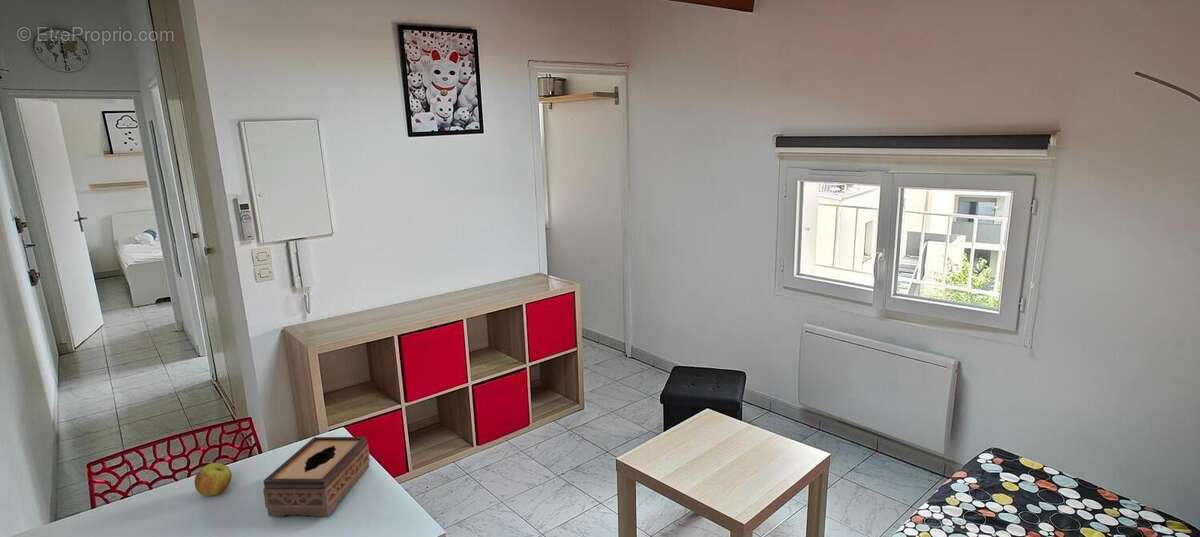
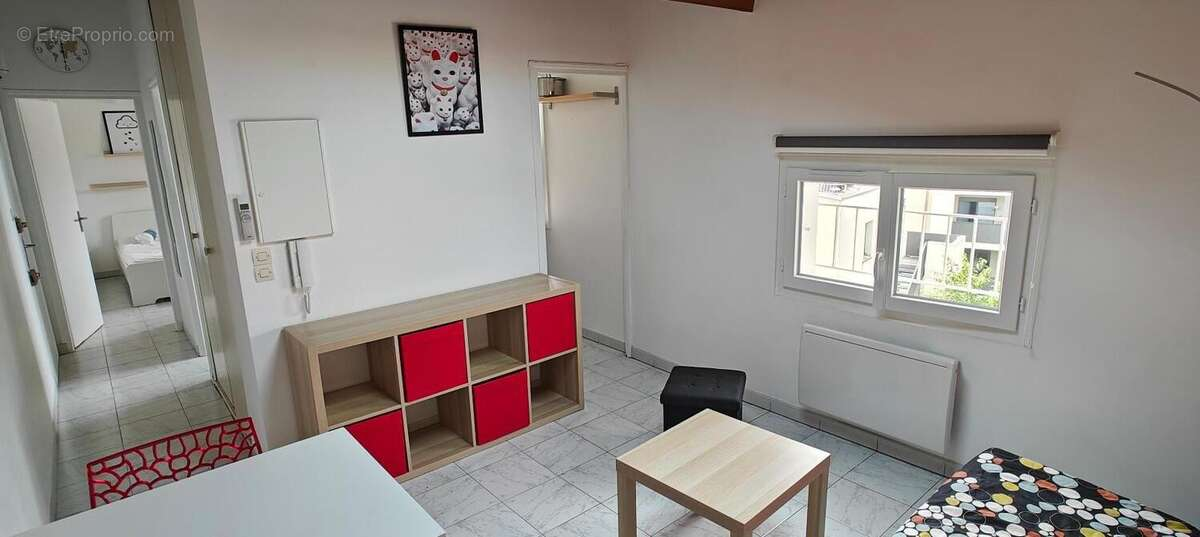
- tissue box [262,436,371,517]
- apple [194,462,233,497]
